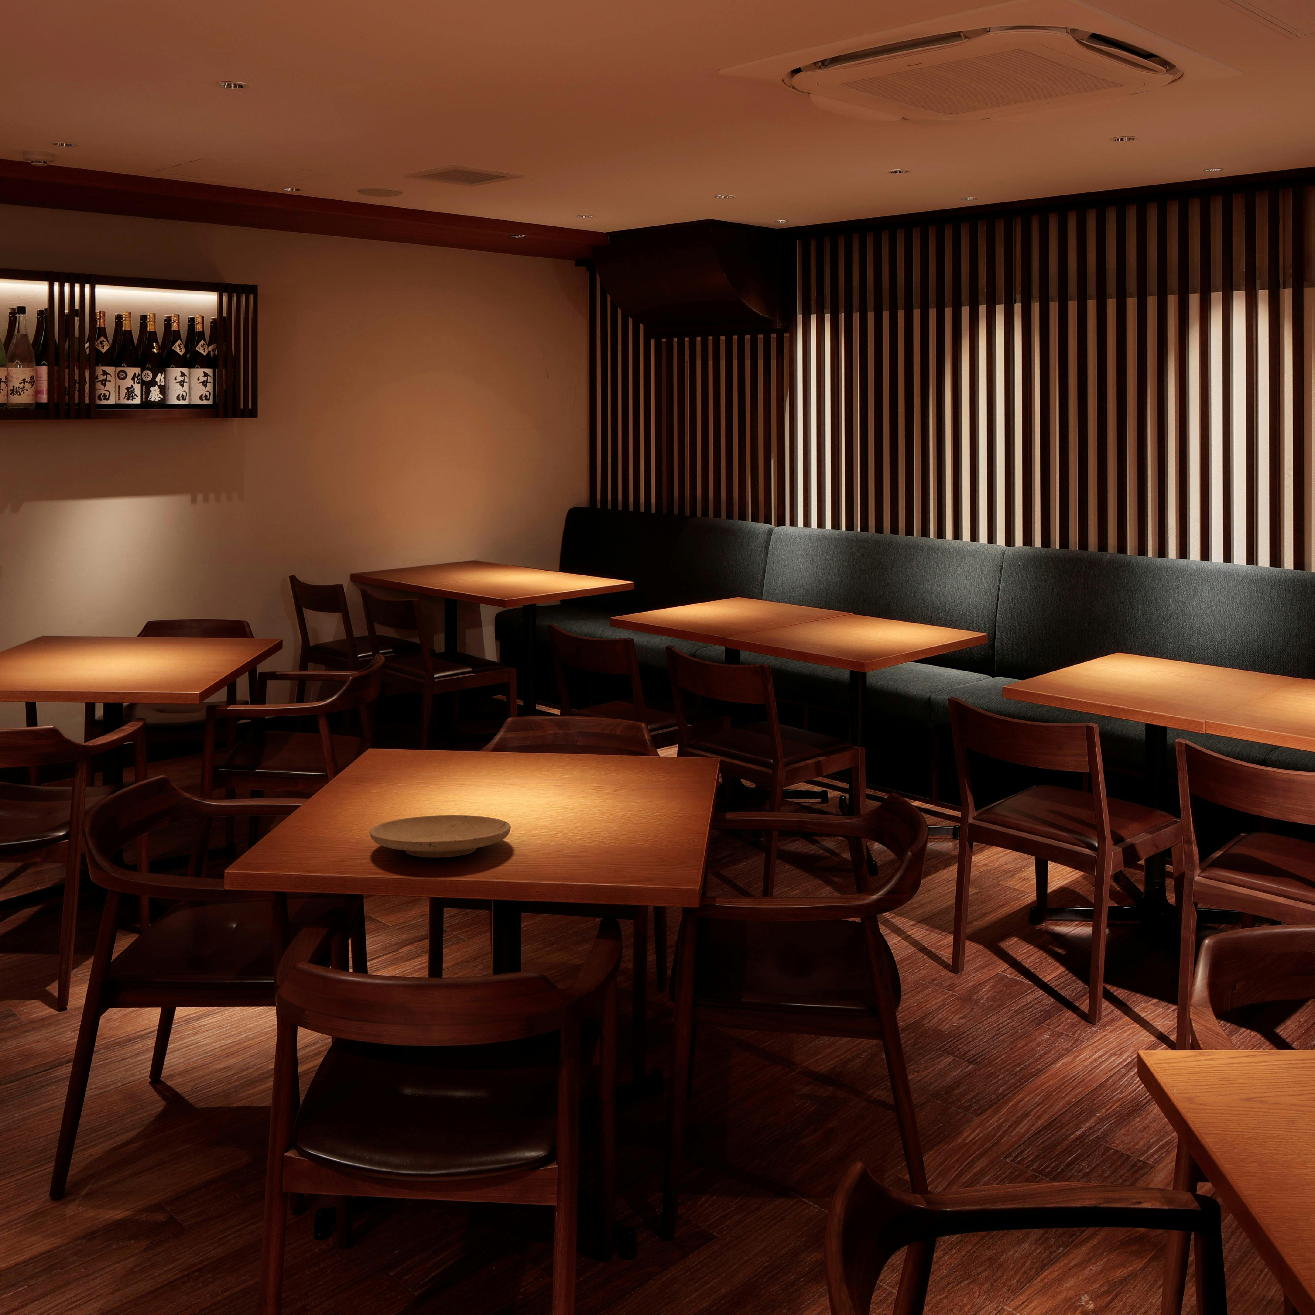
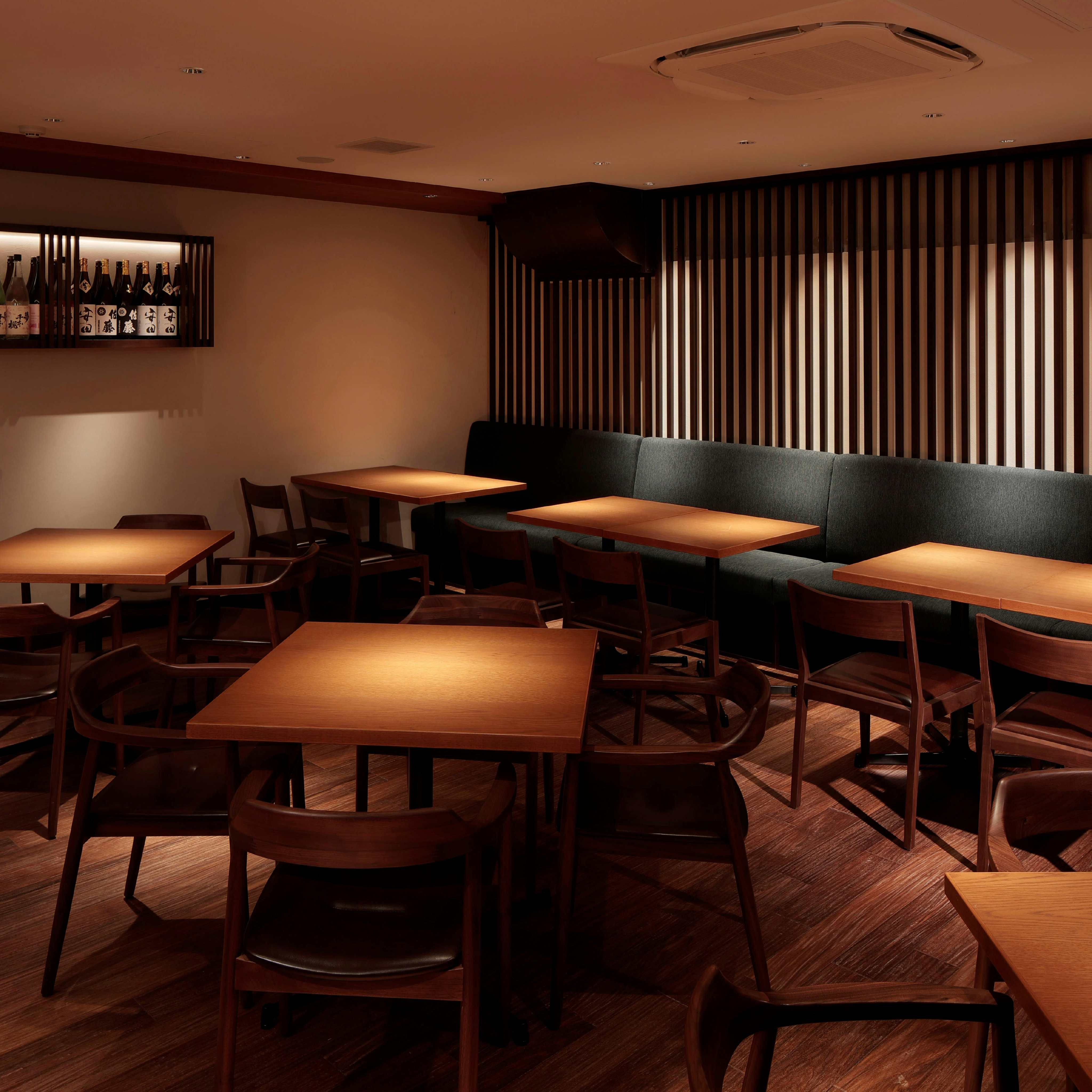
- plate [370,815,511,857]
